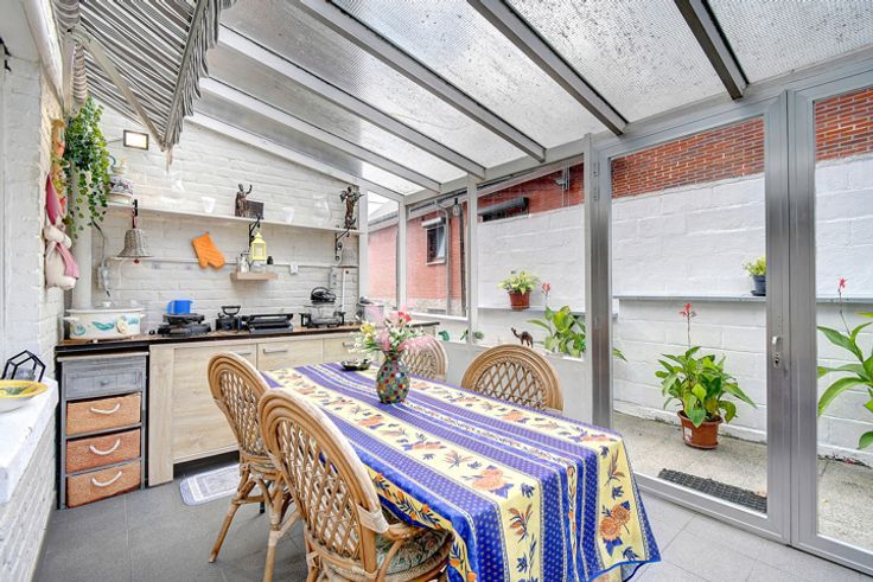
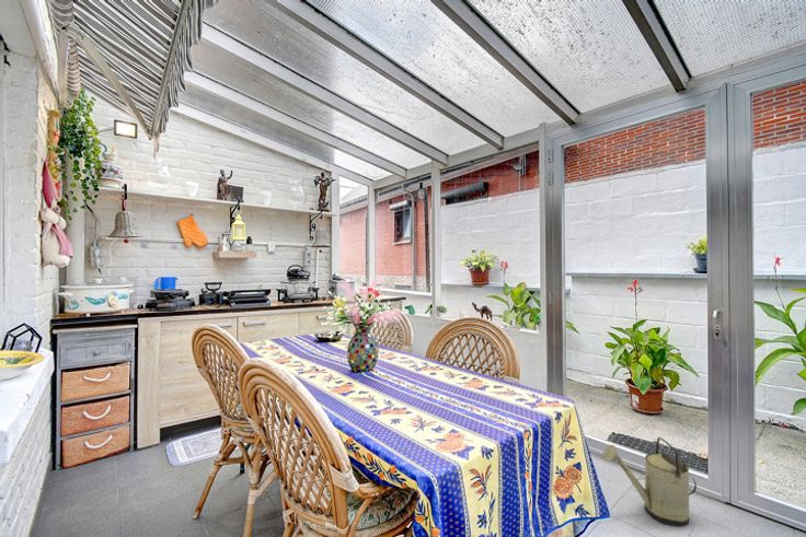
+ watering can [602,436,698,527]
